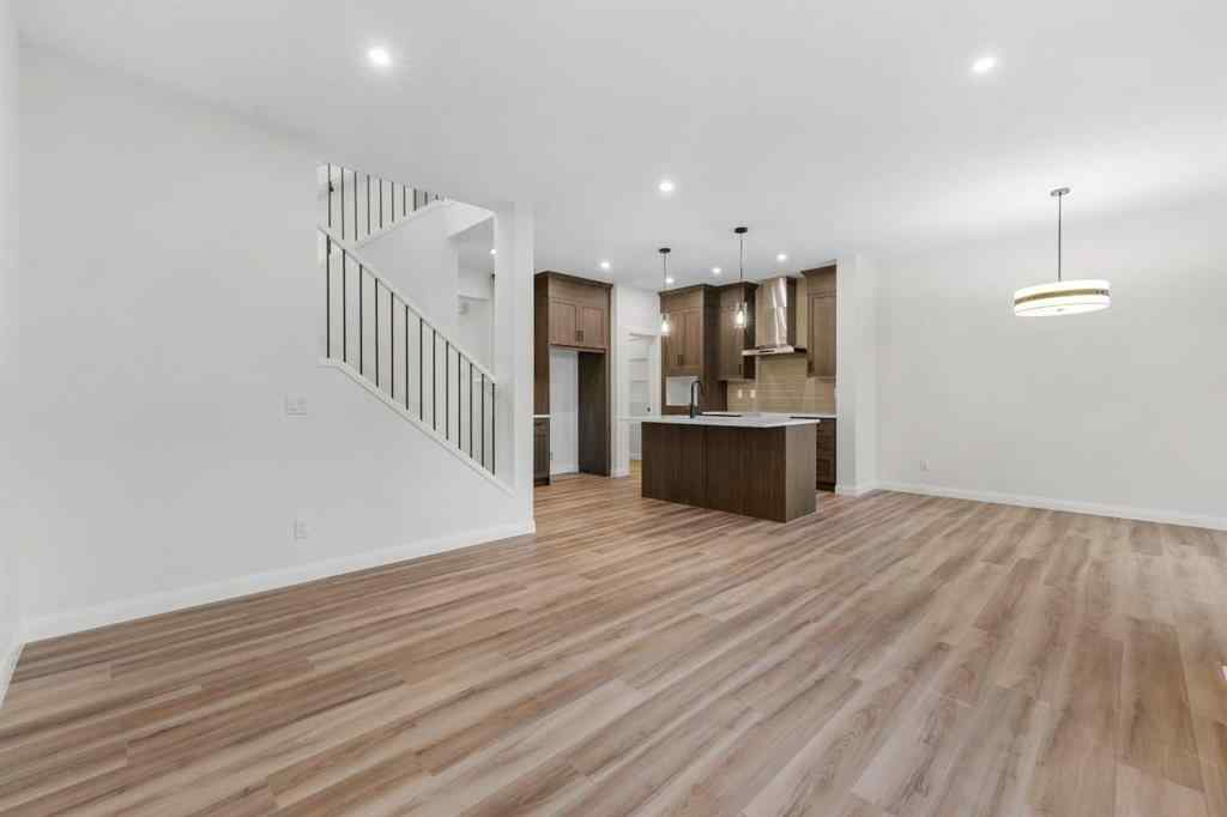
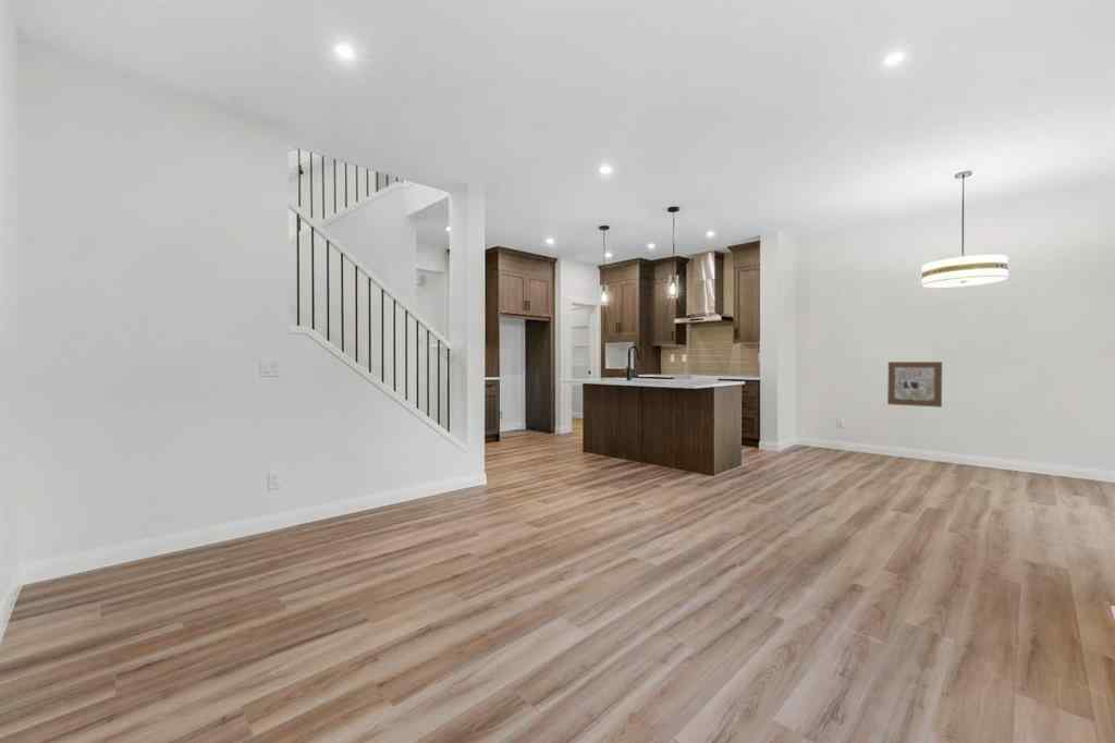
+ wall art [886,361,943,409]
